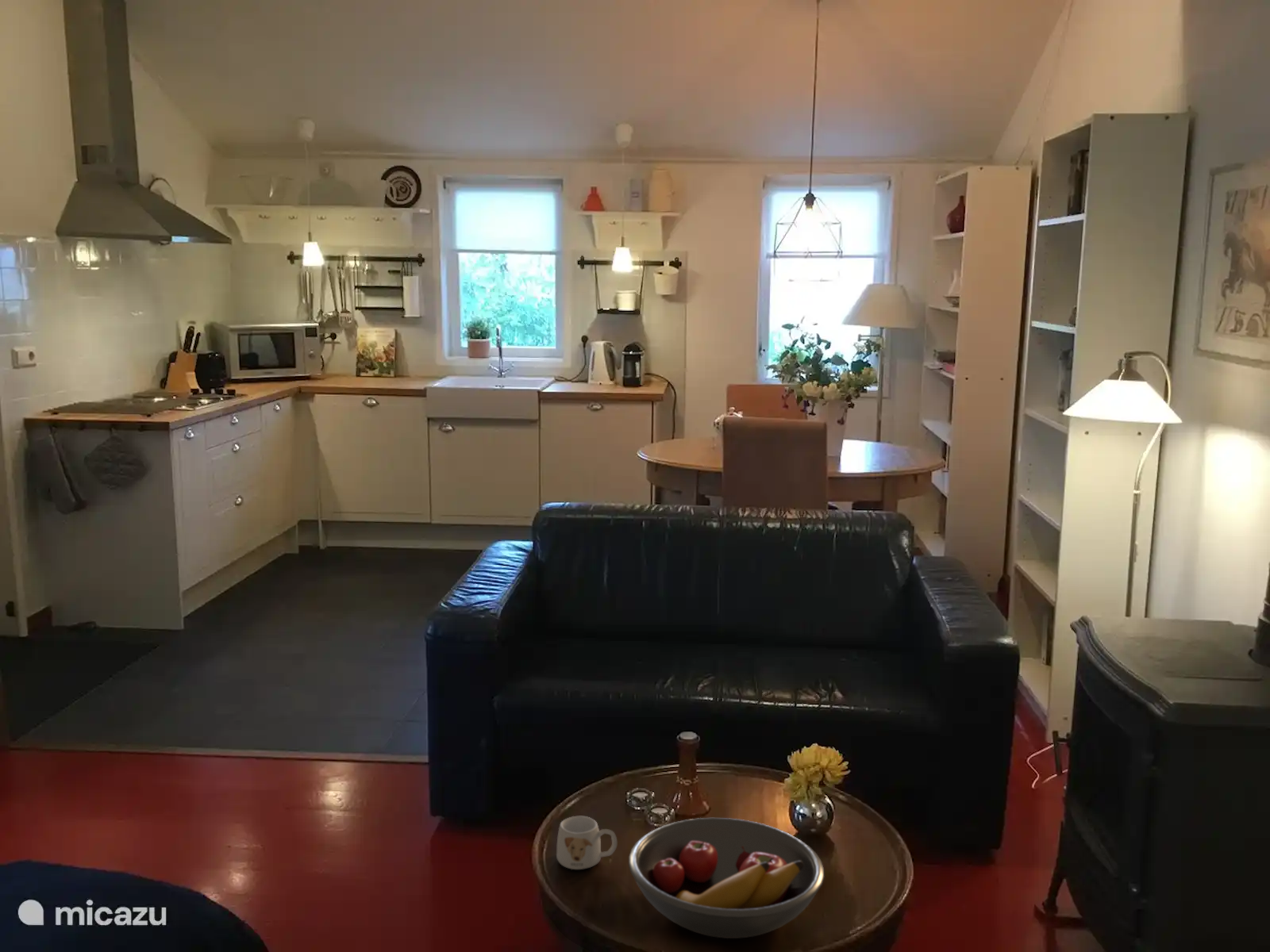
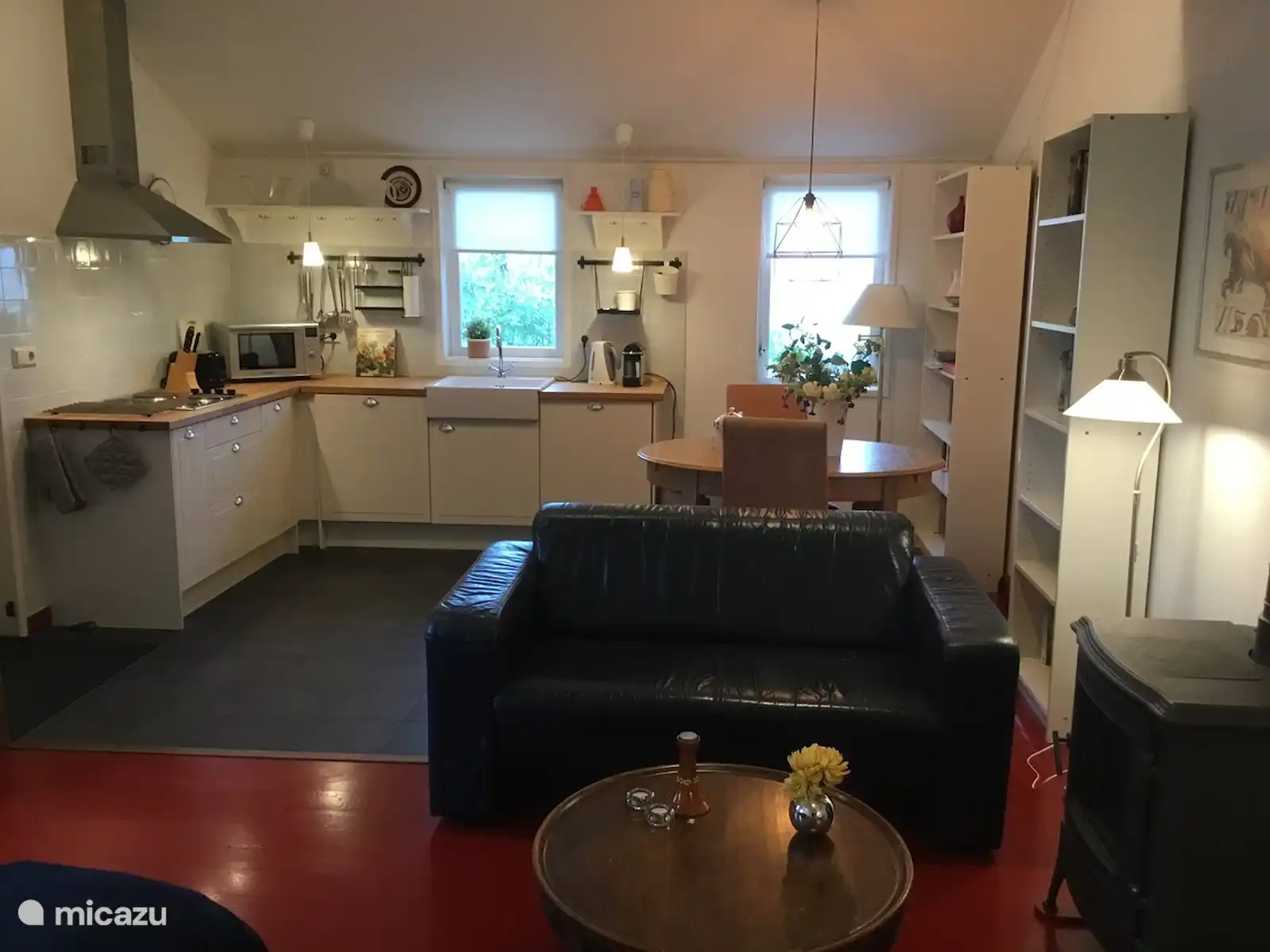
- fruit bowl [628,817,825,939]
- mug [556,816,618,870]
